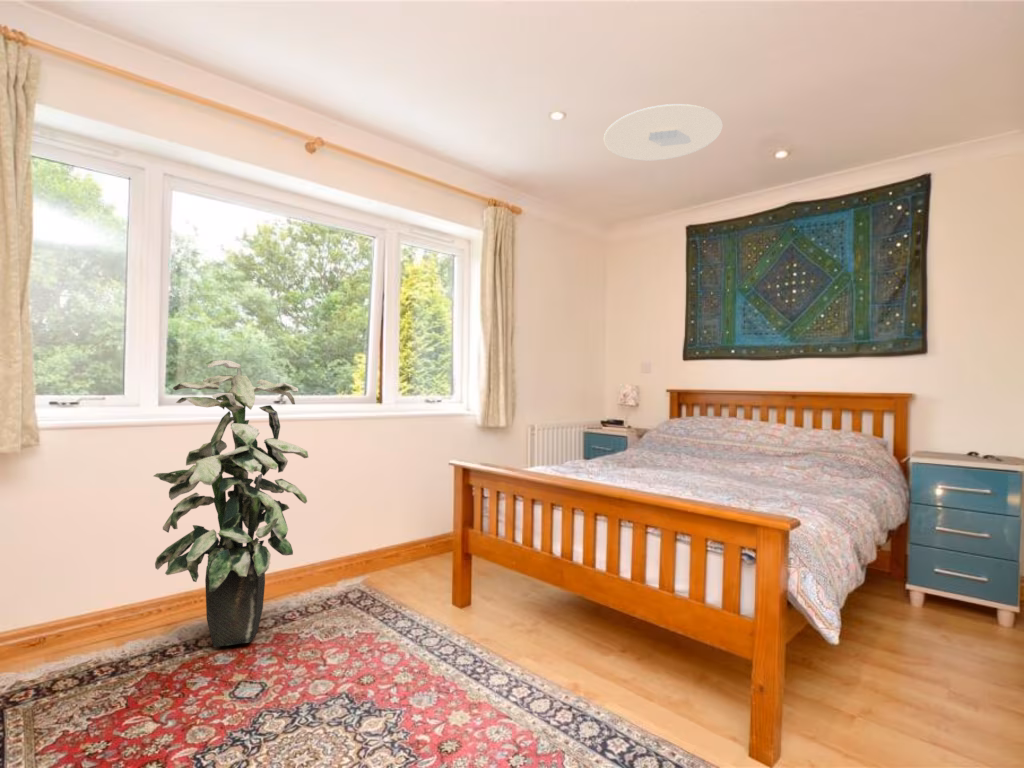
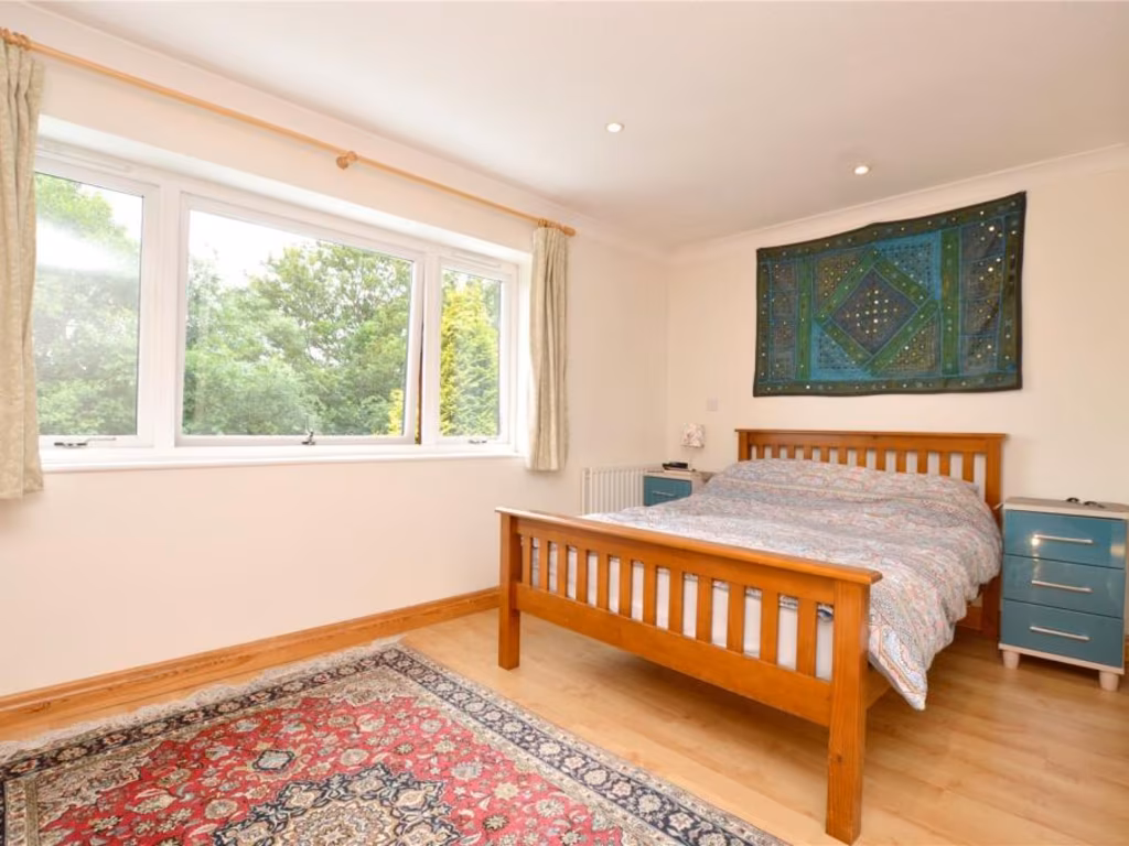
- indoor plant [153,359,309,648]
- ceiling light [603,103,723,161]
